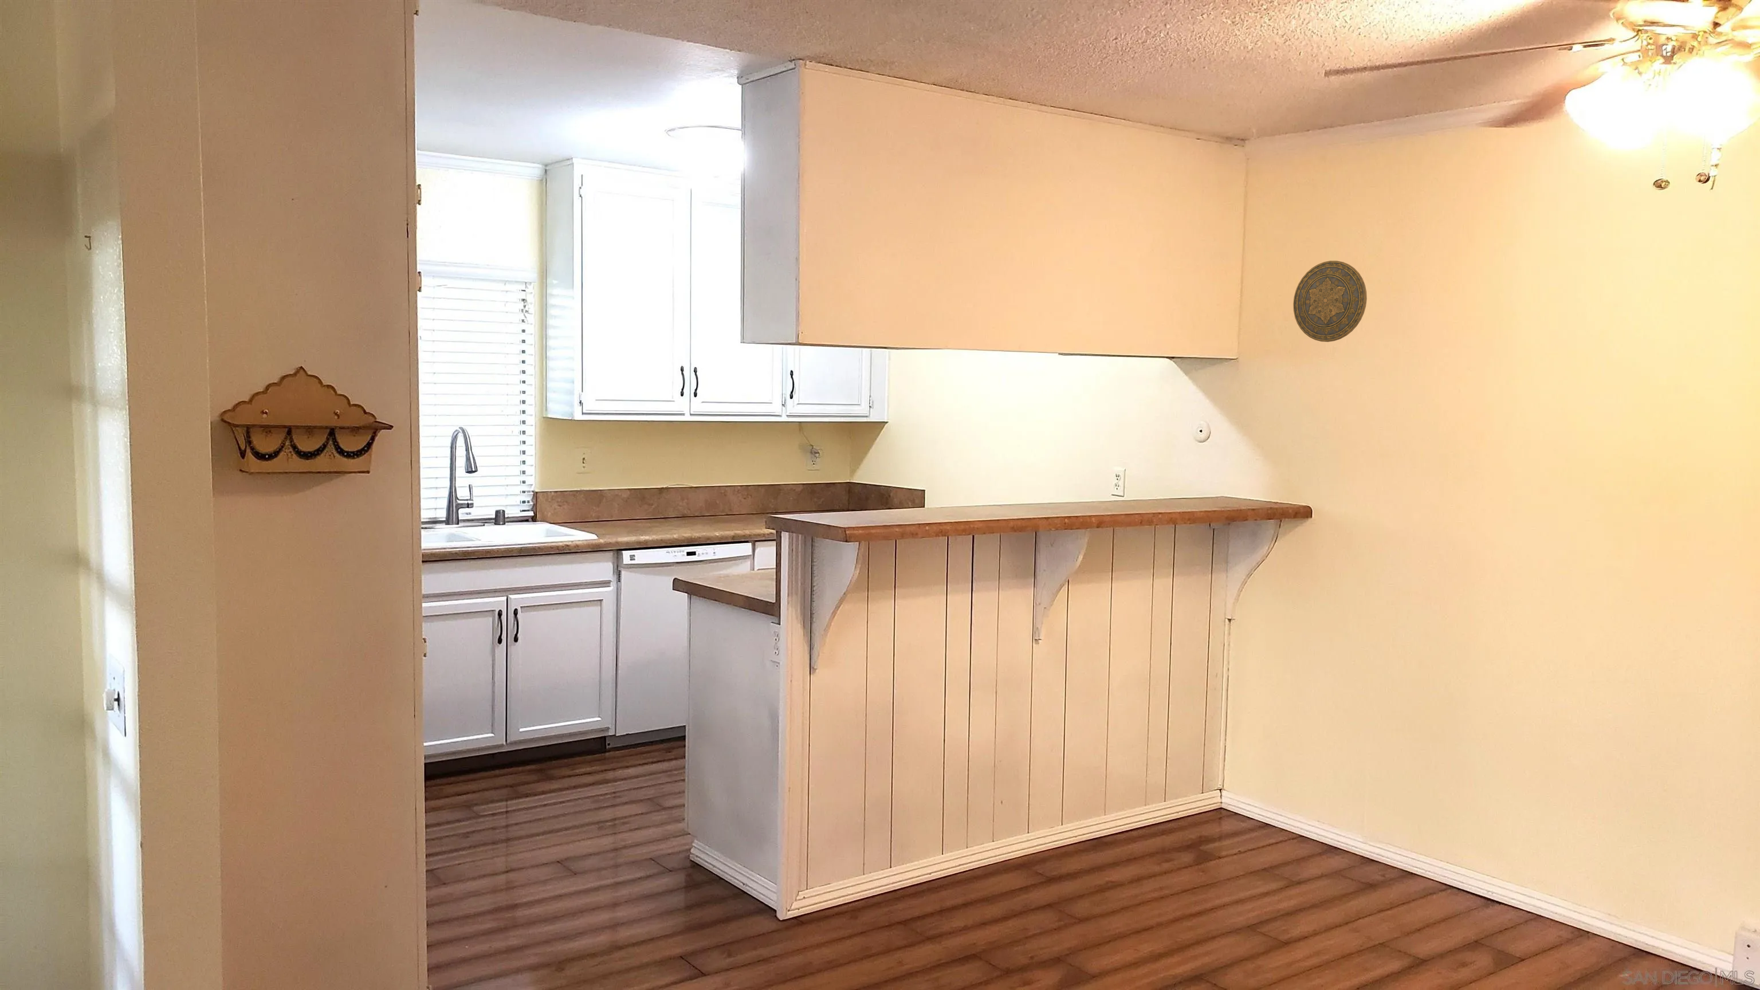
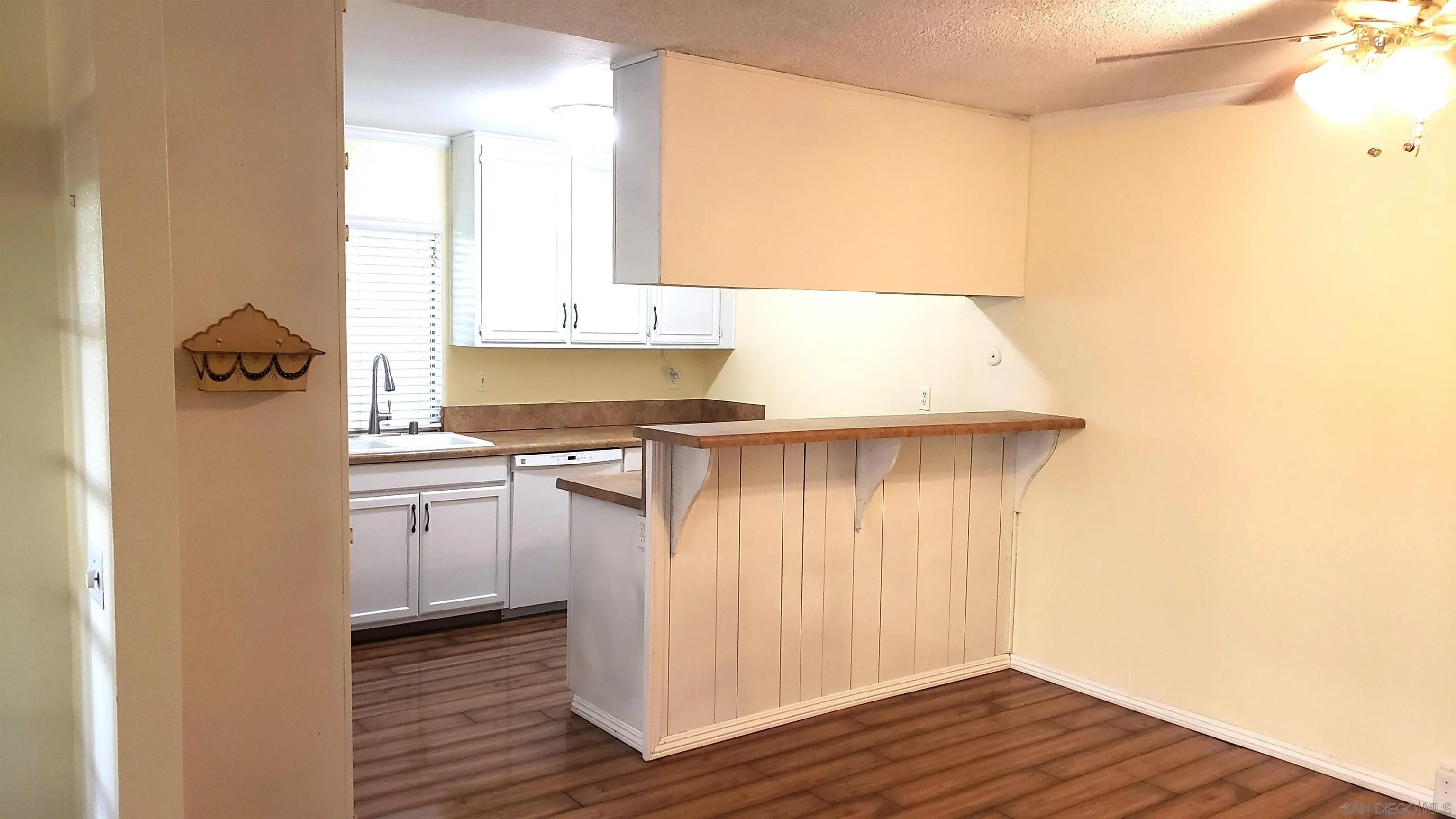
- decorative plate [1292,260,1367,342]
